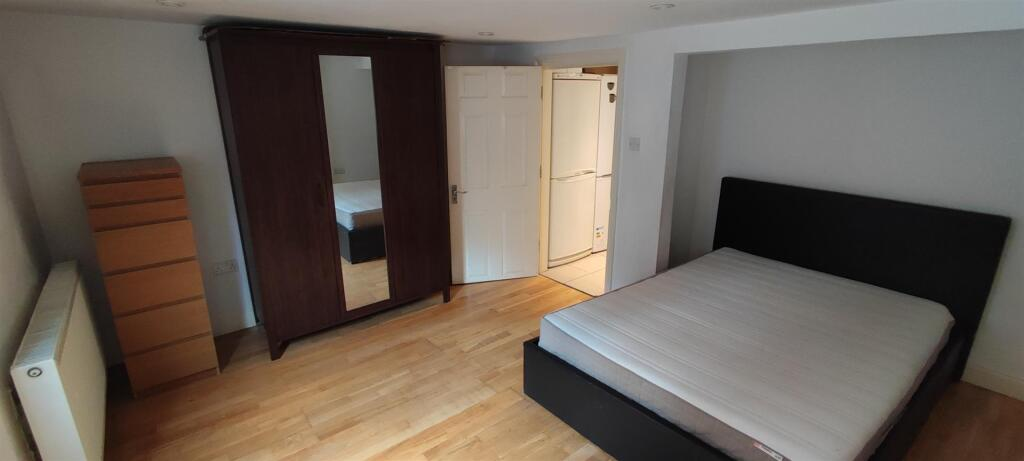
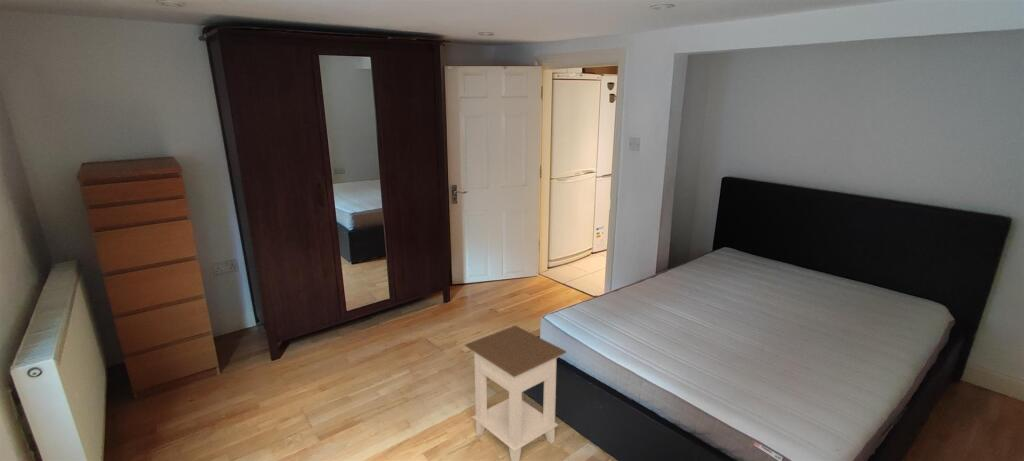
+ nightstand [464,324,567,461]
